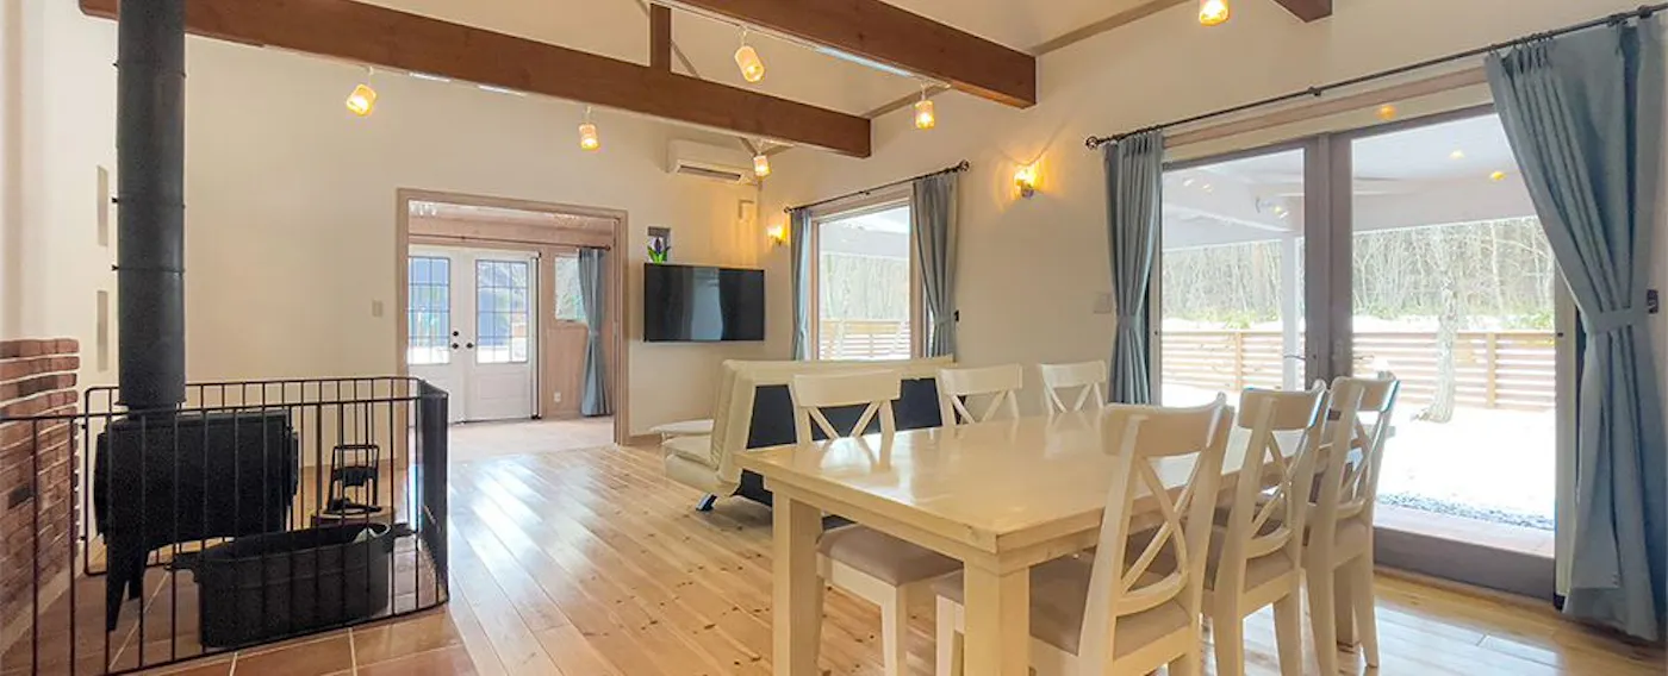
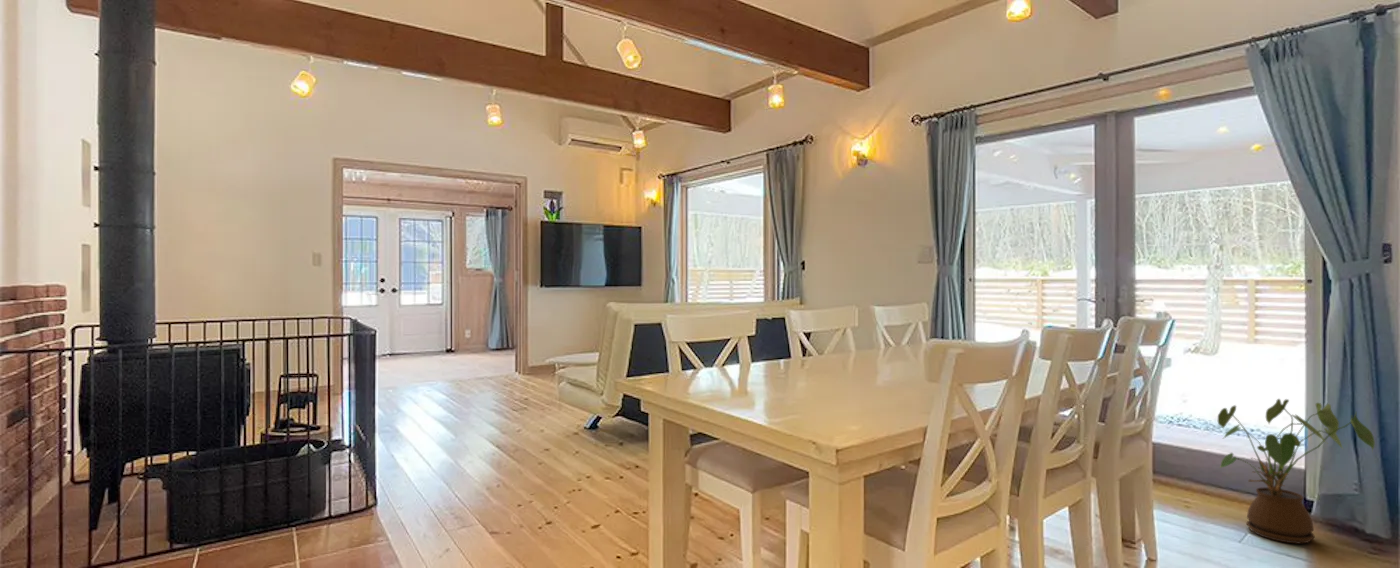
+ house plant [1217,398,1376,544]
